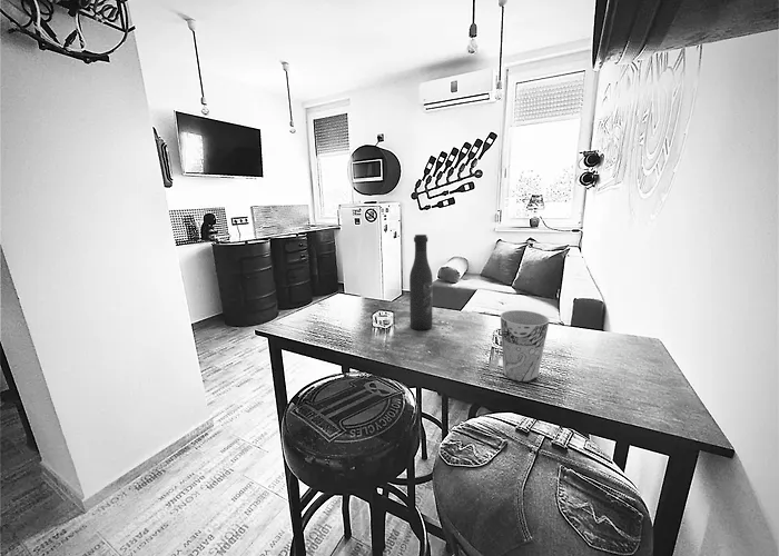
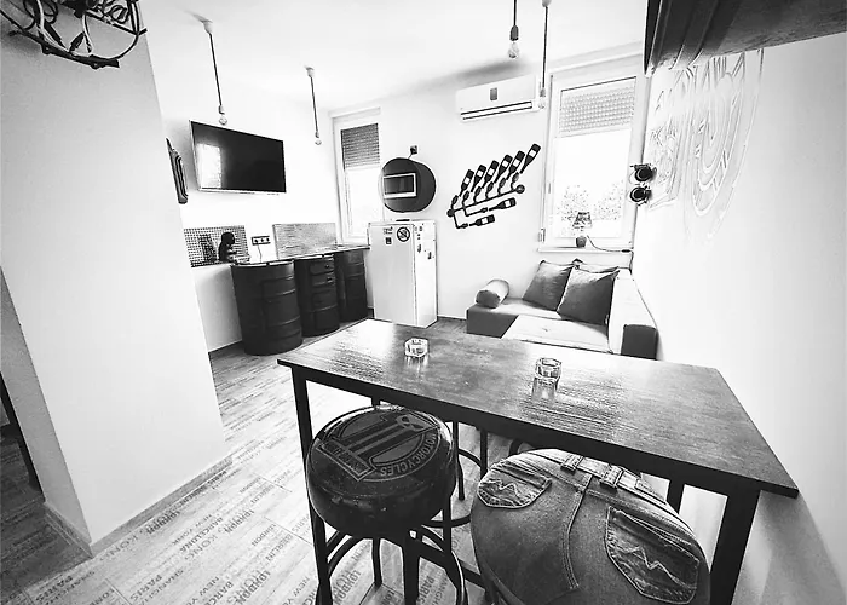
- beer bottle [408,234,434,331]
- cup [500,309,550,383]
